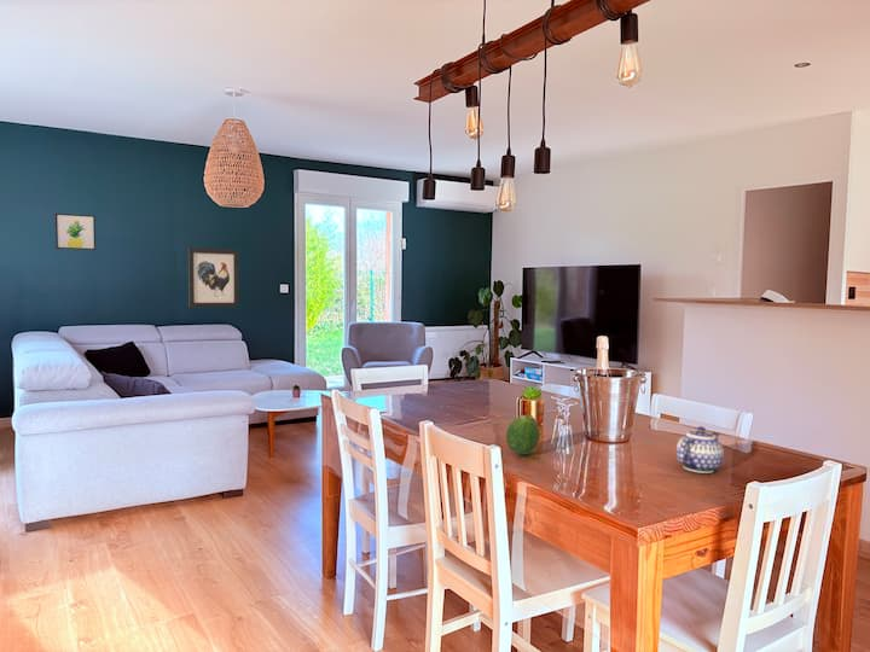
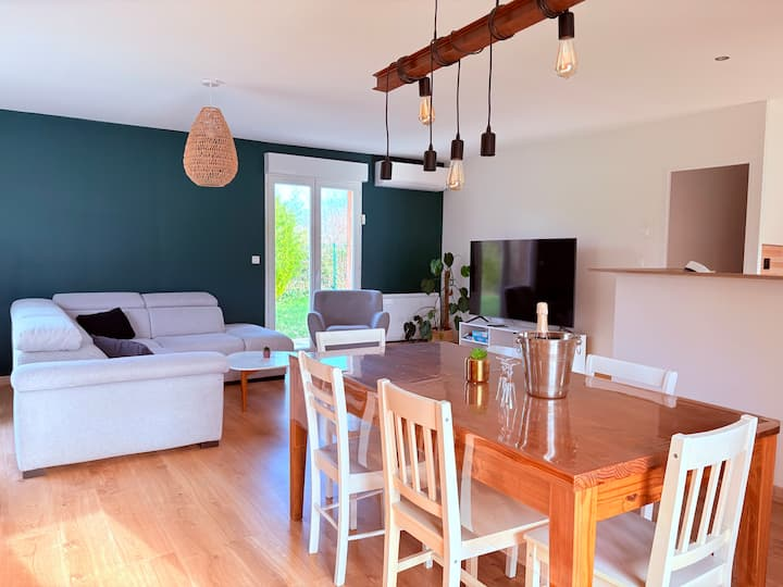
- wall art [54,213,97,251]
- wall art [187,246,240,308]
- teapot [675,425,725,475]
- fruit [505,414,541,456]
